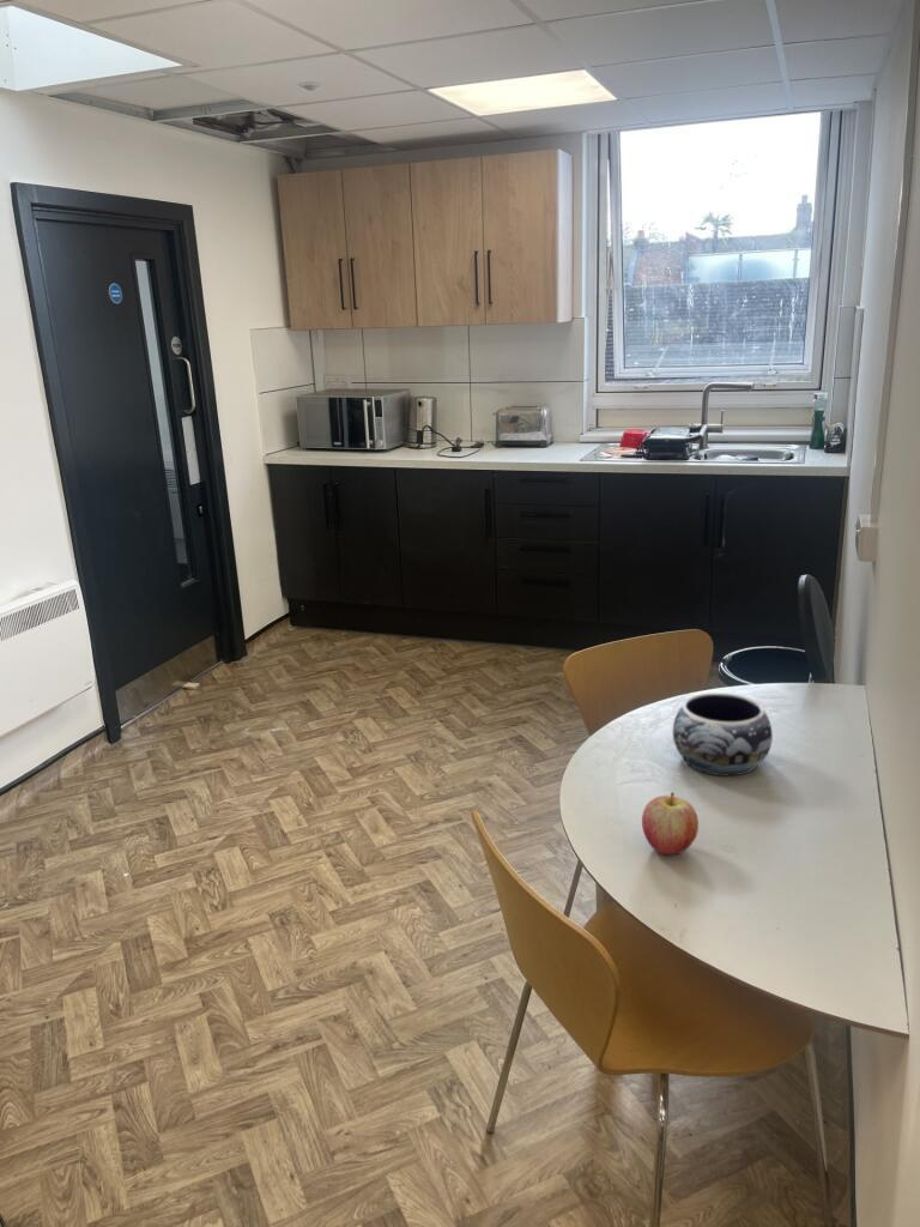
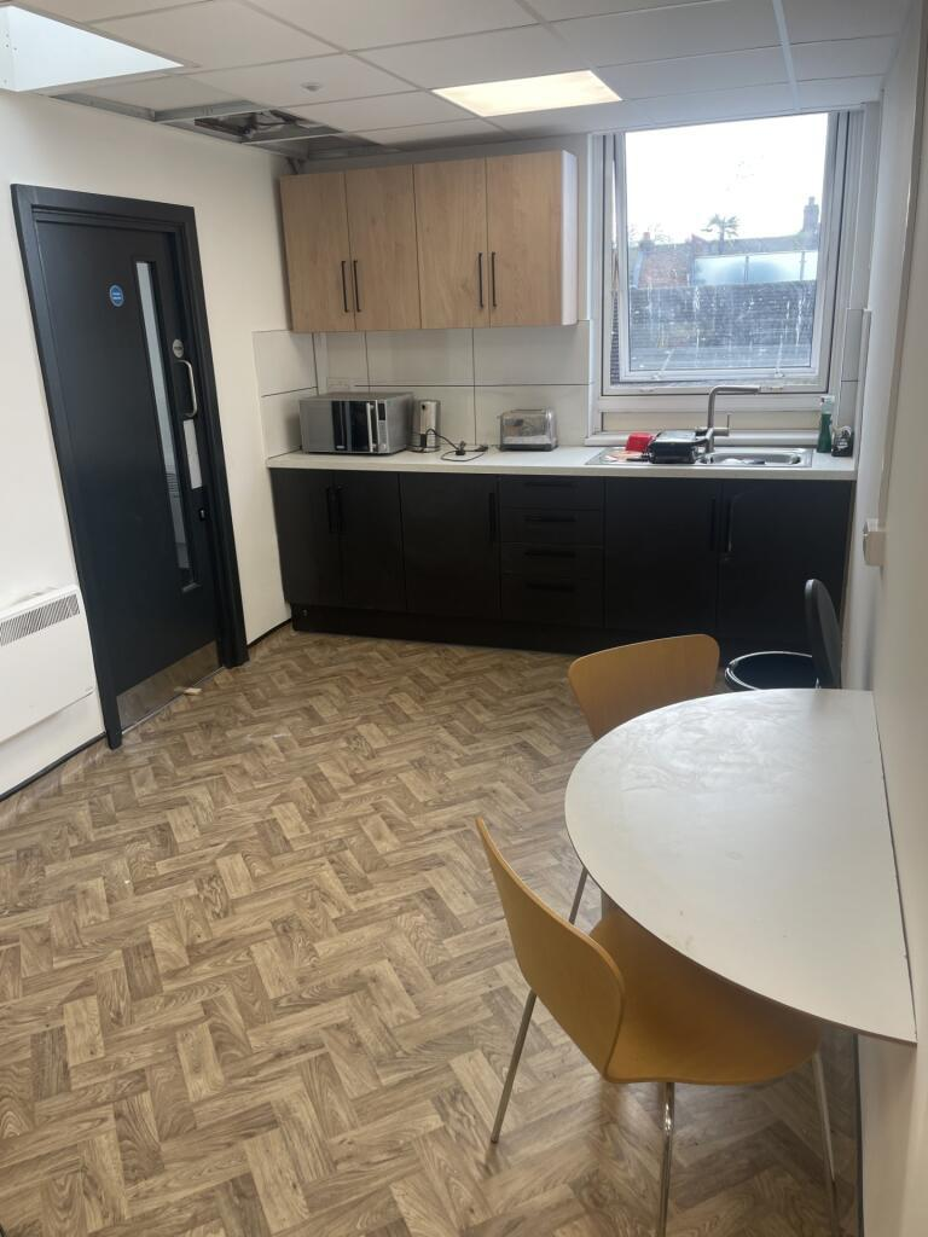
- decorative bowl [672,693,774,776]
- apple [641,791,700,856]
